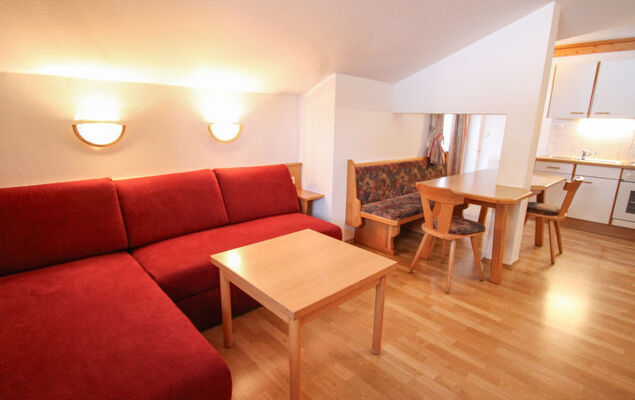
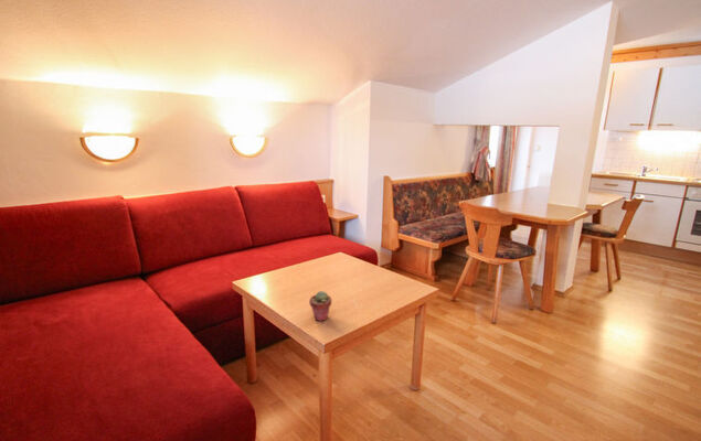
+ potted succulent [308,290,332,322]
